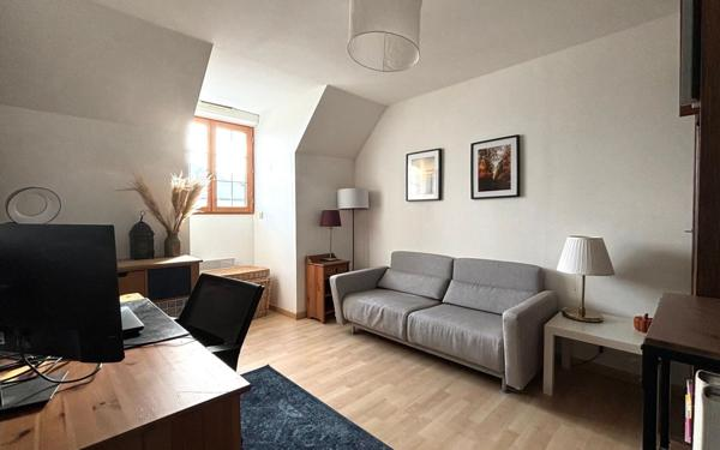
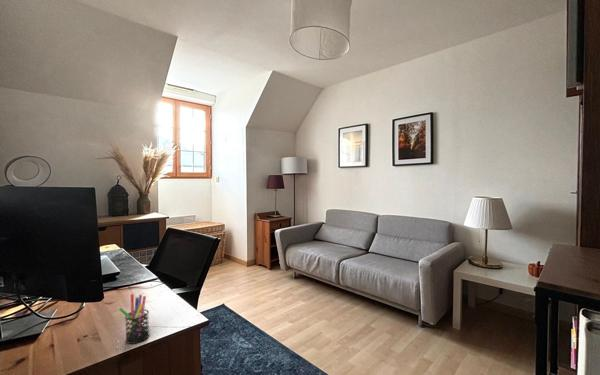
+ pen holder [118,293,150,345]
